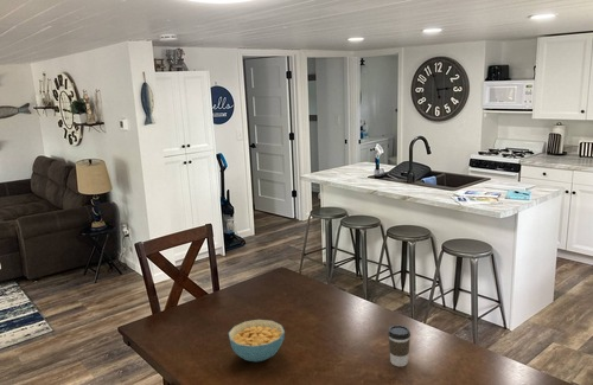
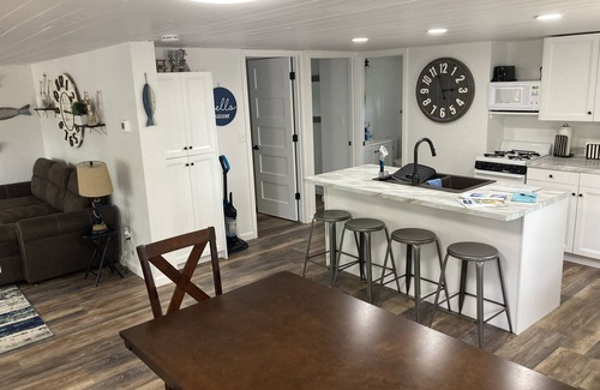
- coffee cup [387,325,412,367]
- cereal bowl [228,319,286,362]
